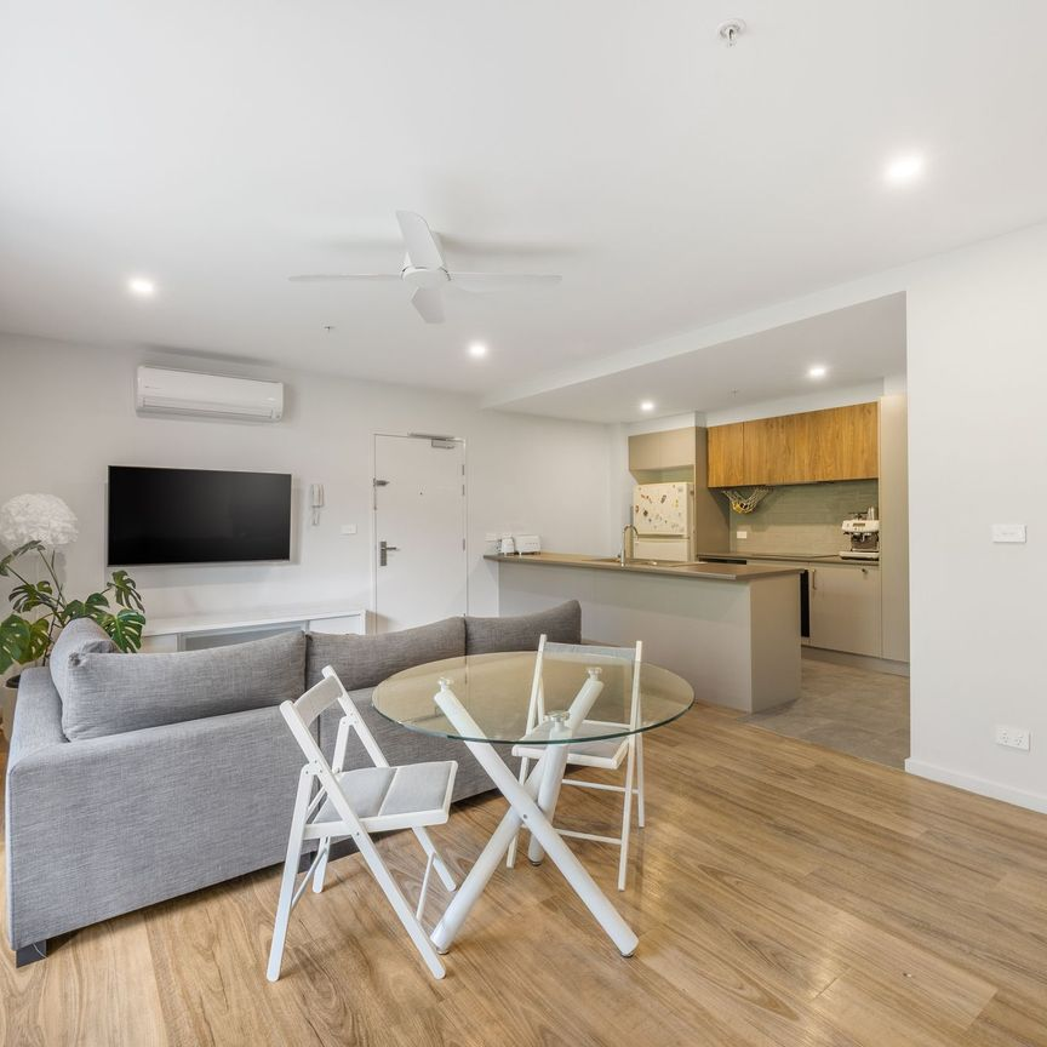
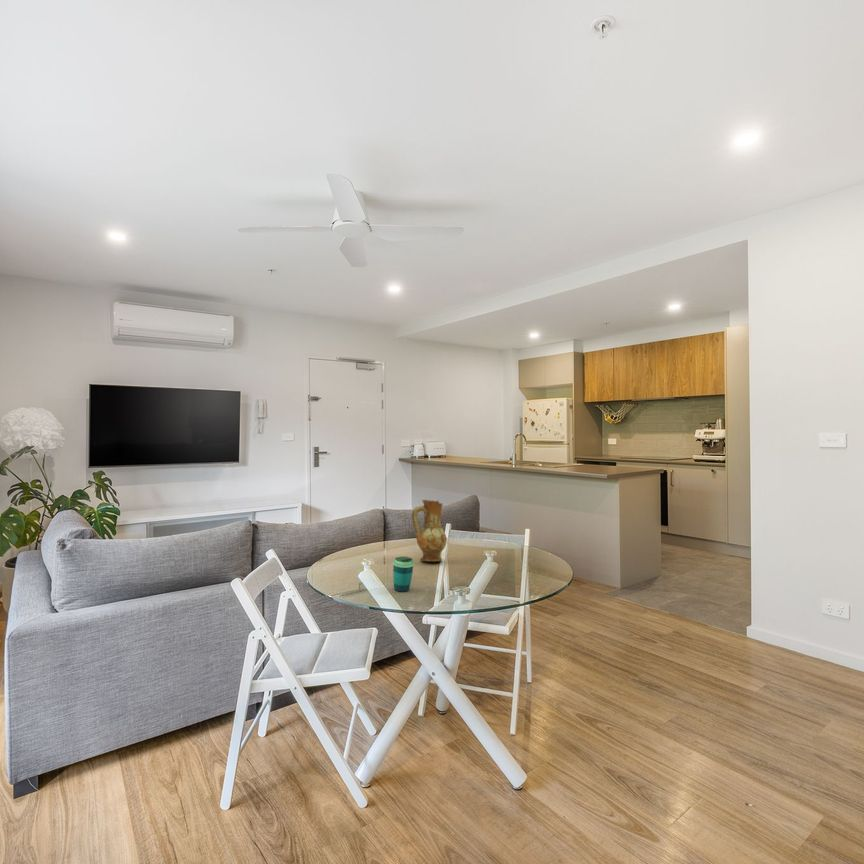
+ ceramic jug [411,499,448,563]
+ cup [392,555,415,593]
